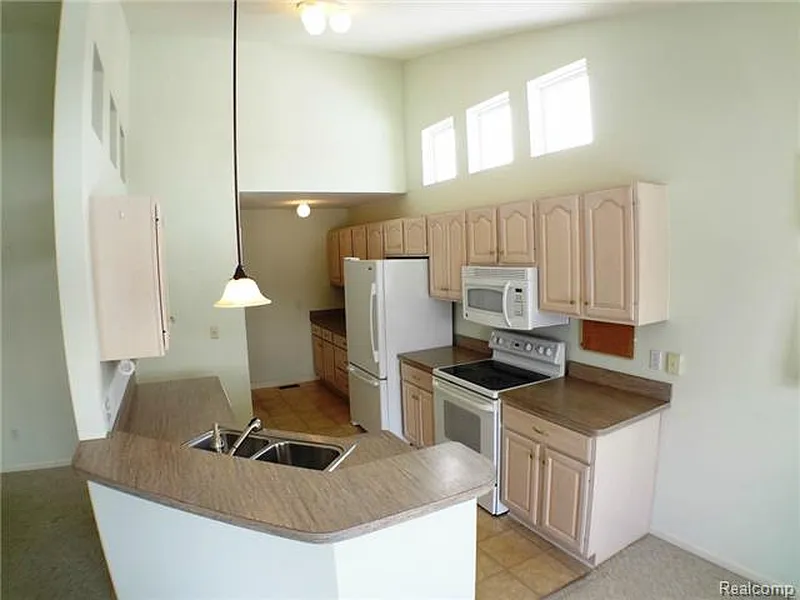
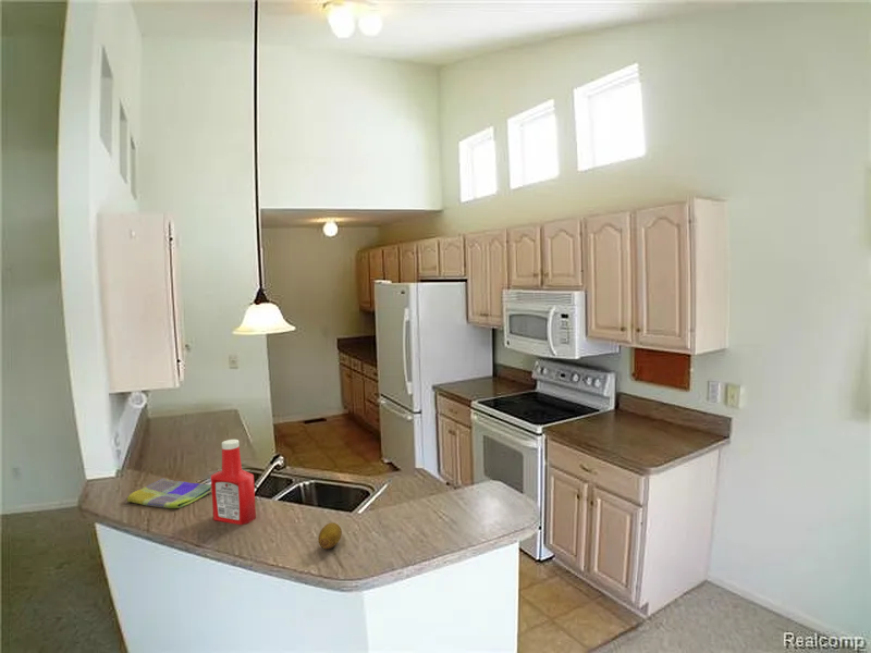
+ dish towel [125,477,212,509]
+ fruit [317,521,343,550]
+ soap bottle [210,439,257,526]
